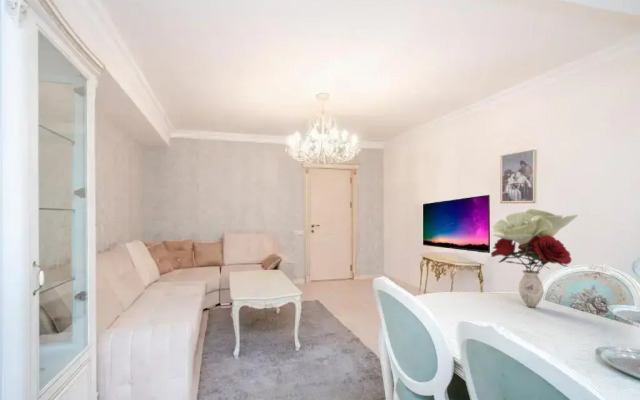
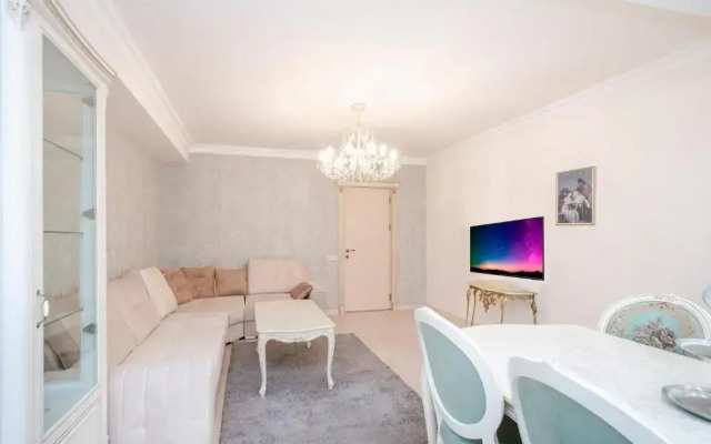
- flower bouquet [489,208,579,309]
